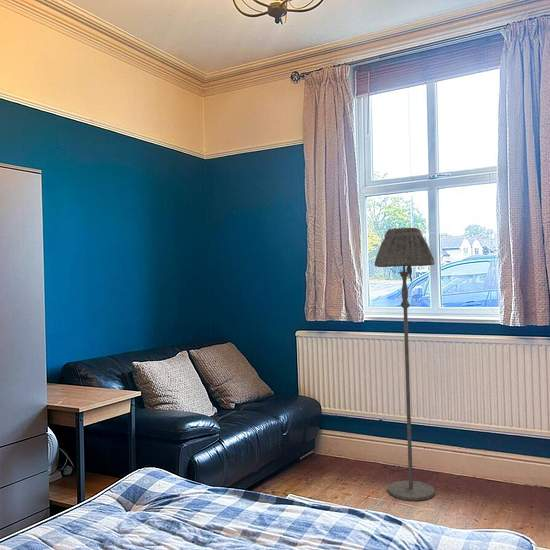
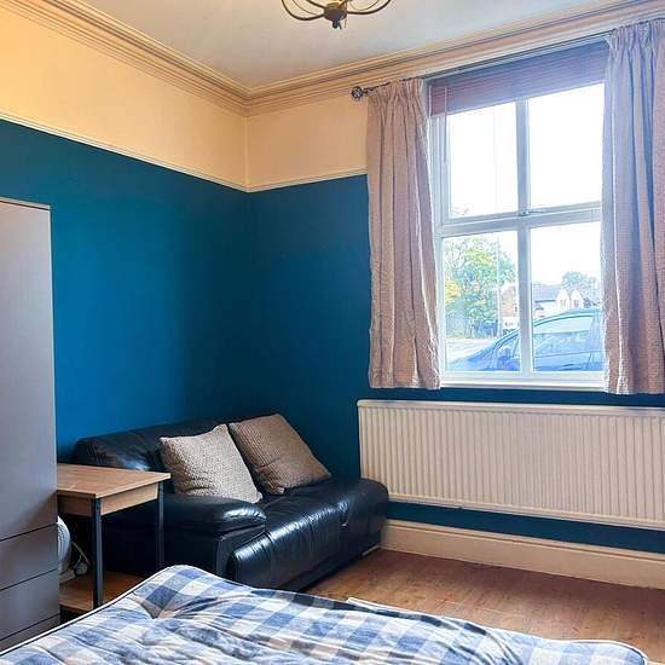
- floor lamp [374,227,436,502]
